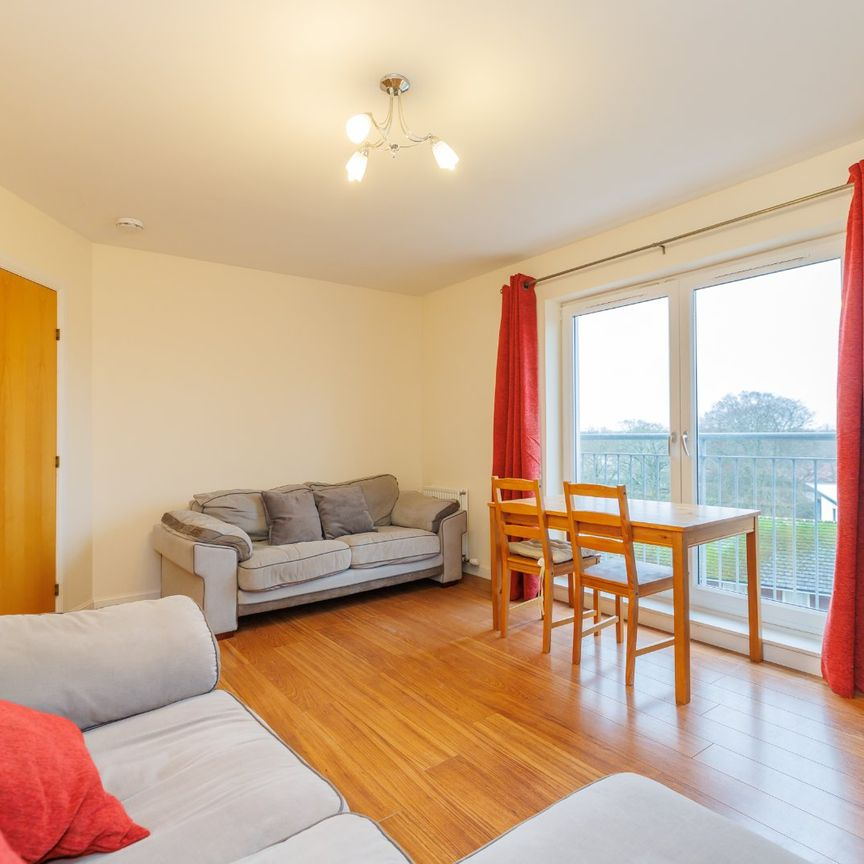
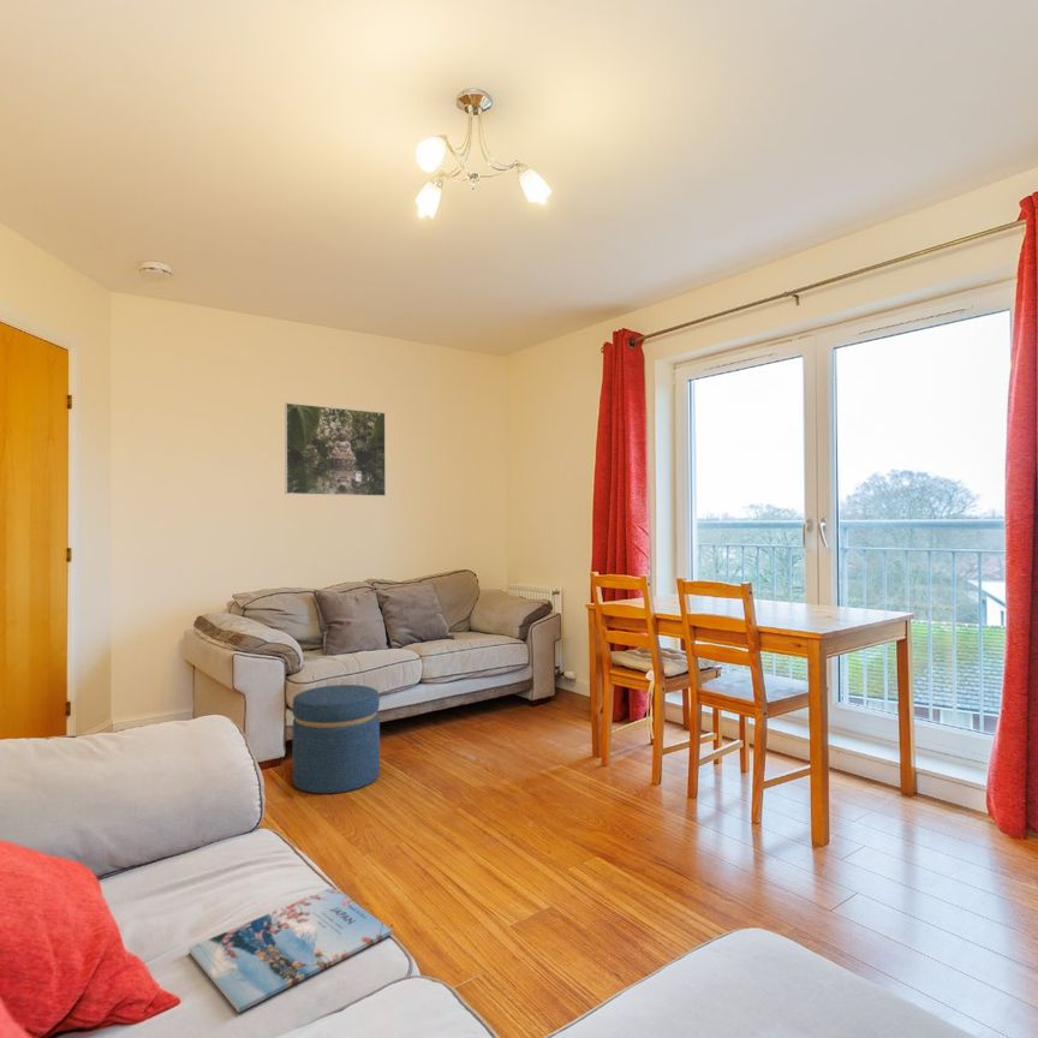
+ ottoman [291,684,381,794]
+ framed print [284,401,387,497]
+ magazine [187,885,393,1014]
